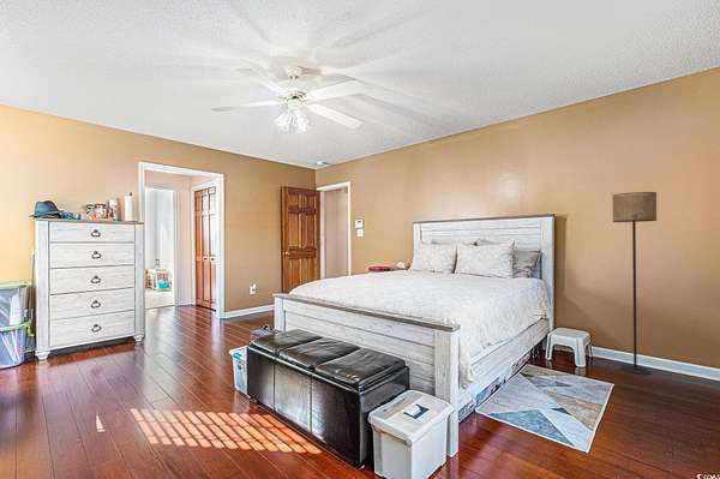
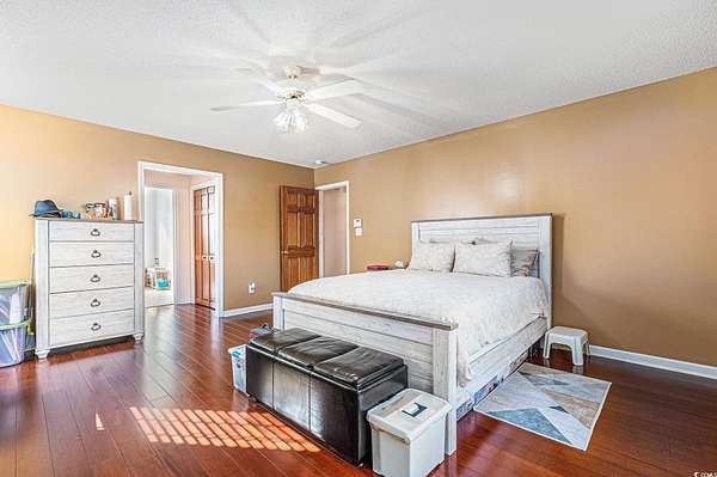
- floor lamp [611,191,658,376]
